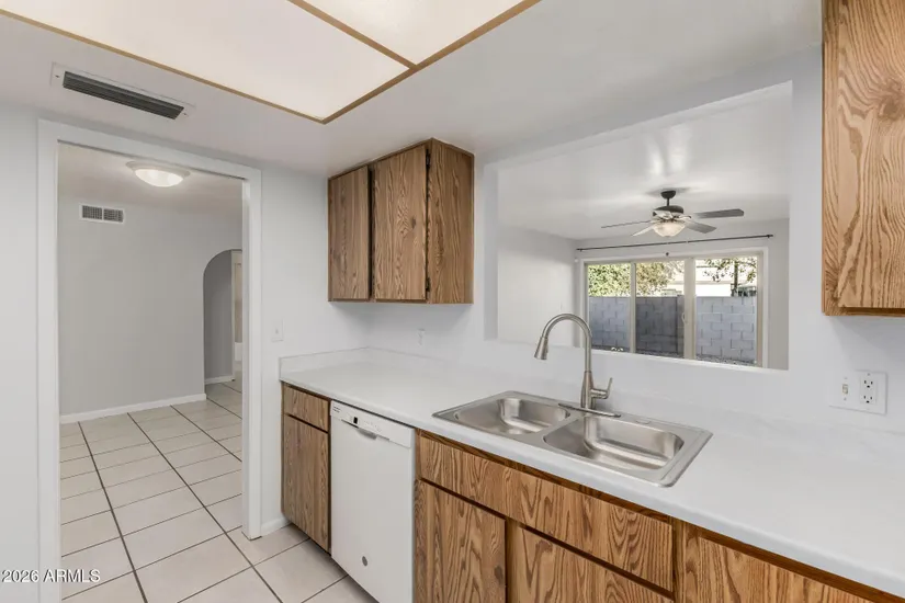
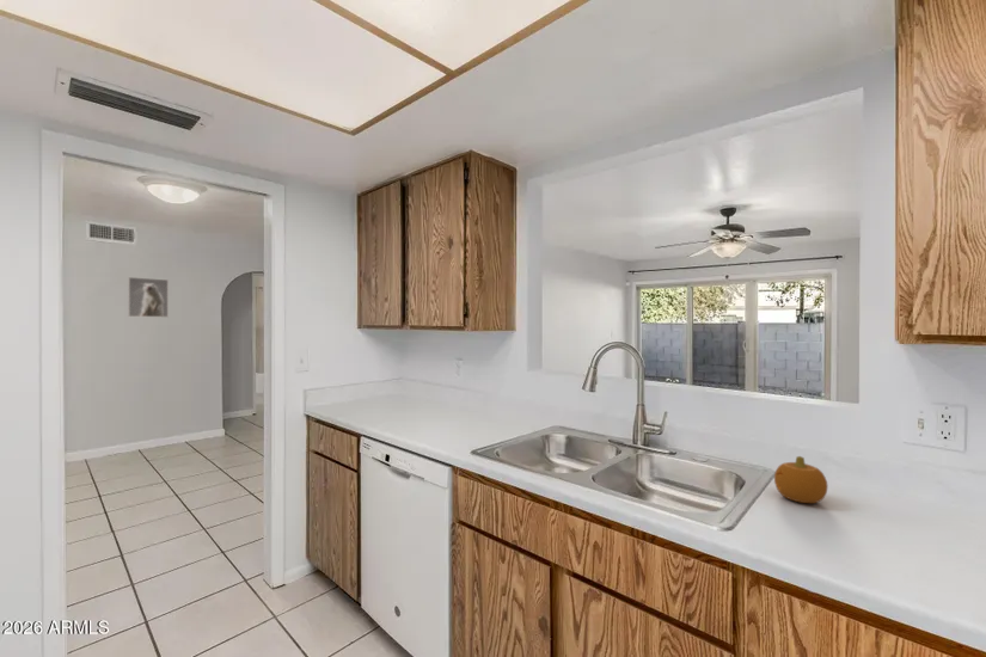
+ fruit [773,455,829,504]
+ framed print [127,276,170,319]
